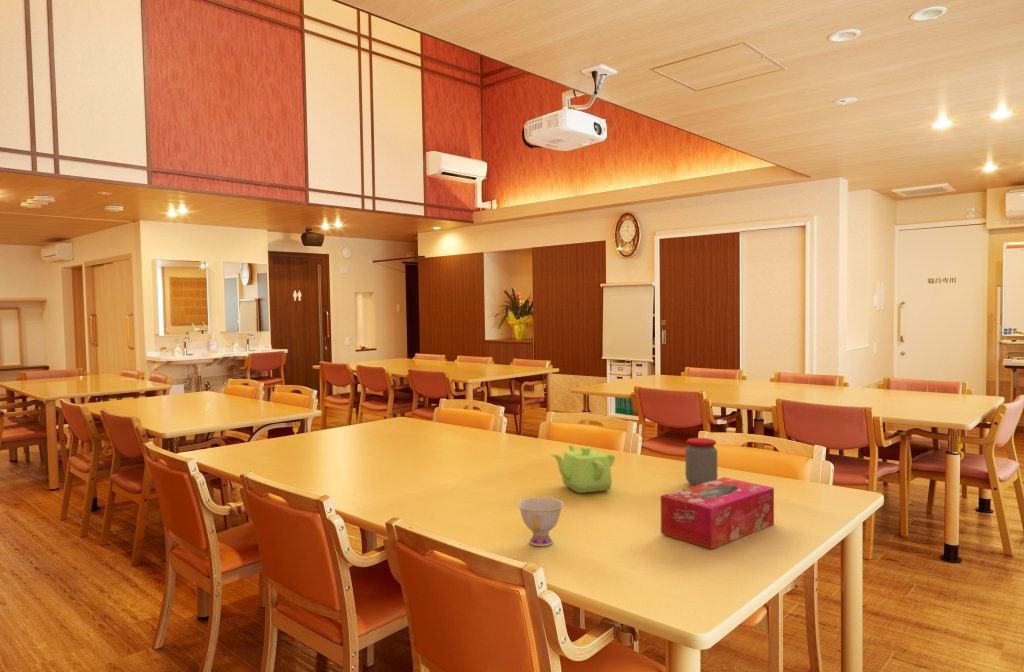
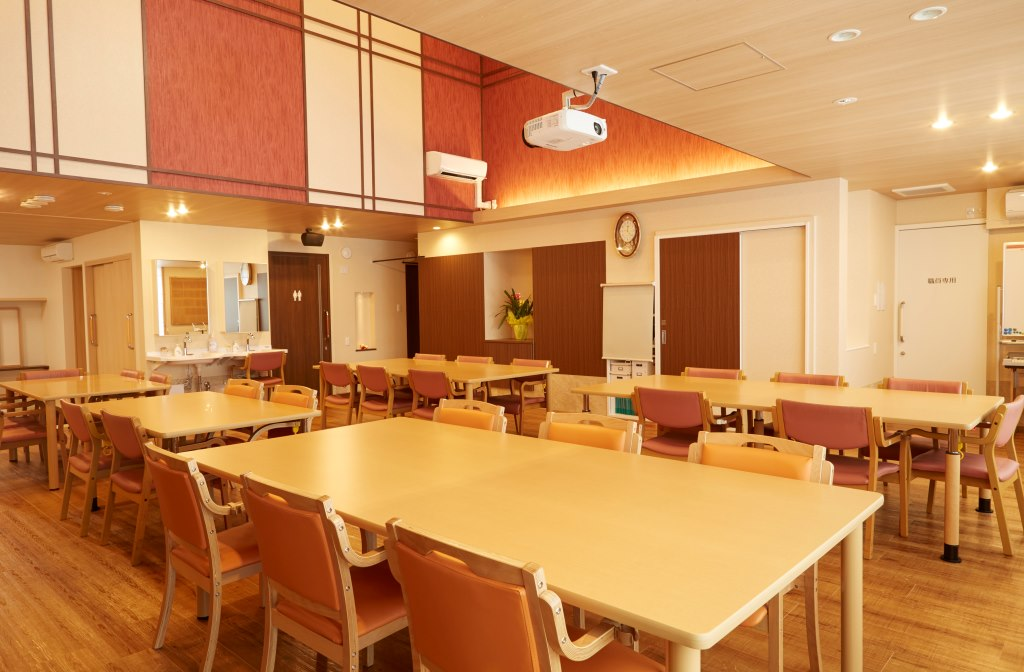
- teacup [516,496,565,547]
- tissue box [660,476,775,550]
- teapot [550,443,616,494]
- jar [684,437,718,486]
